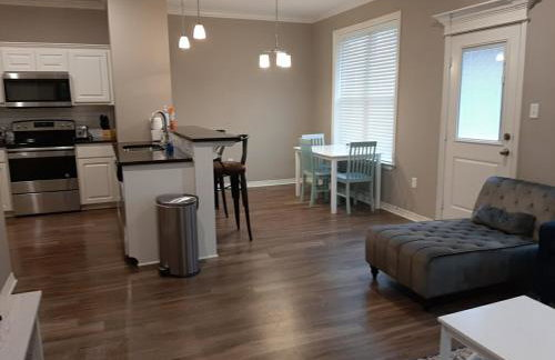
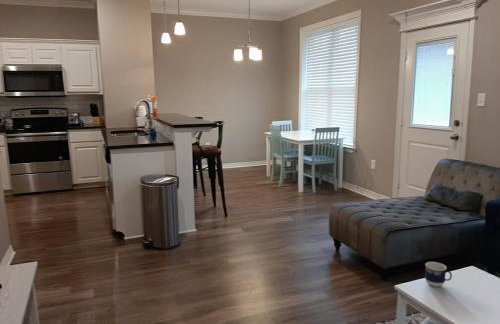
+ cup [424,261,453,288]
